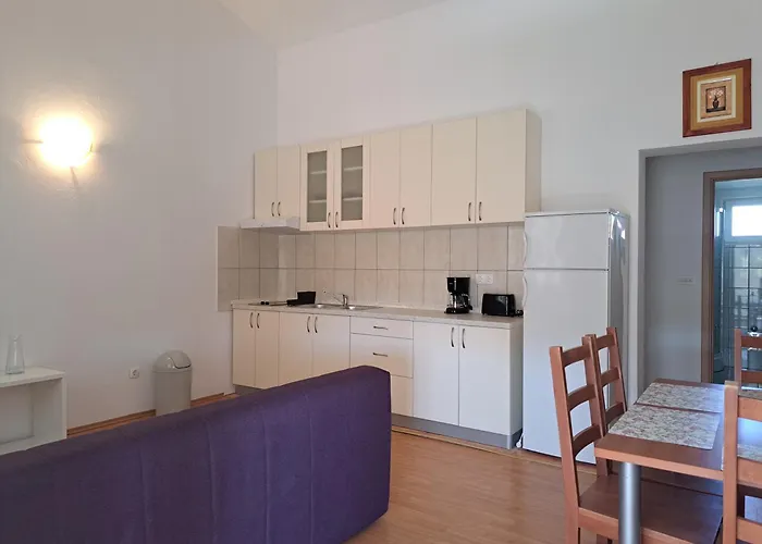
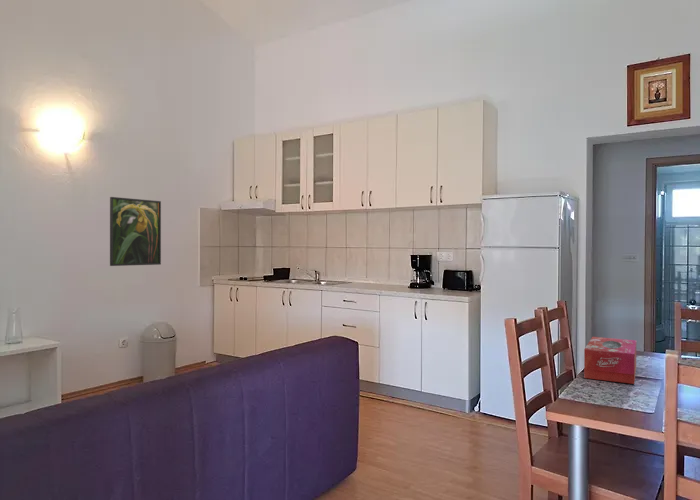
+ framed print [109,196,162,267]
+ tissue box [583,336,637,385]
